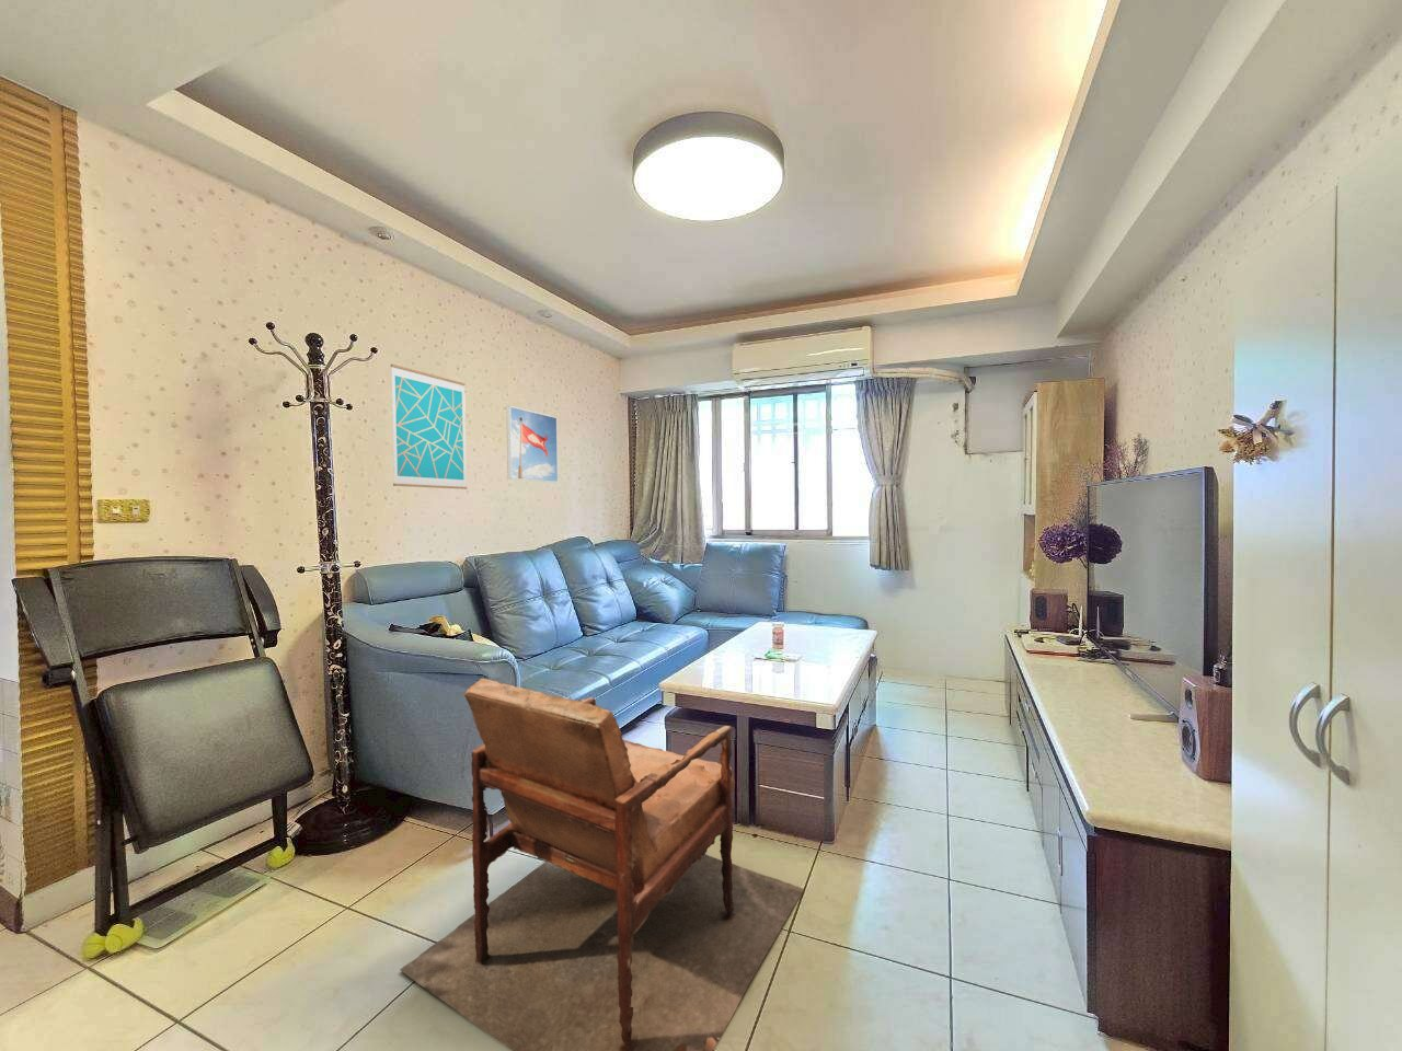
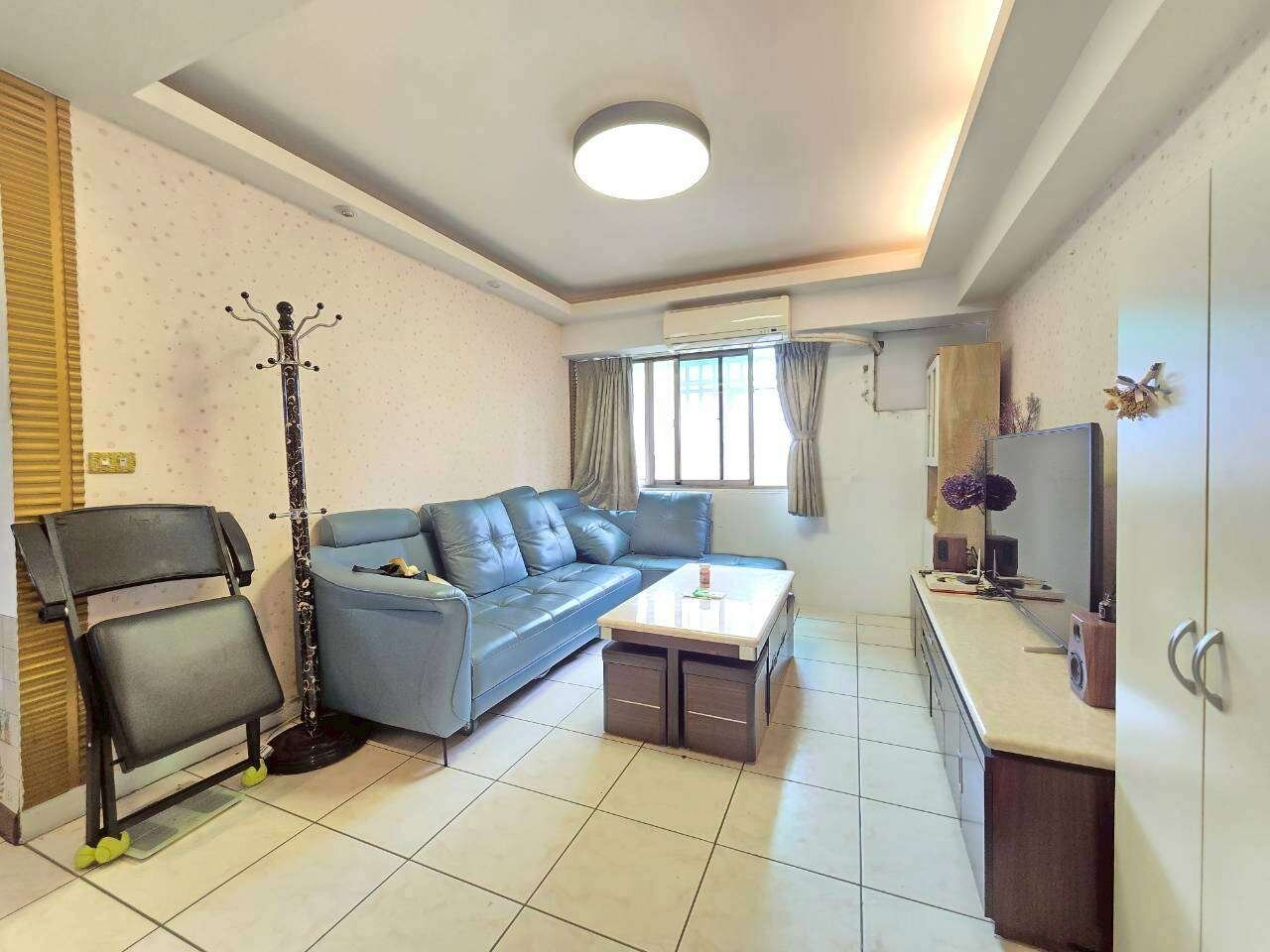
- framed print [506,405,559,482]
- armchair [399,678,805,1051]
- wall art [390,363,468,490]
